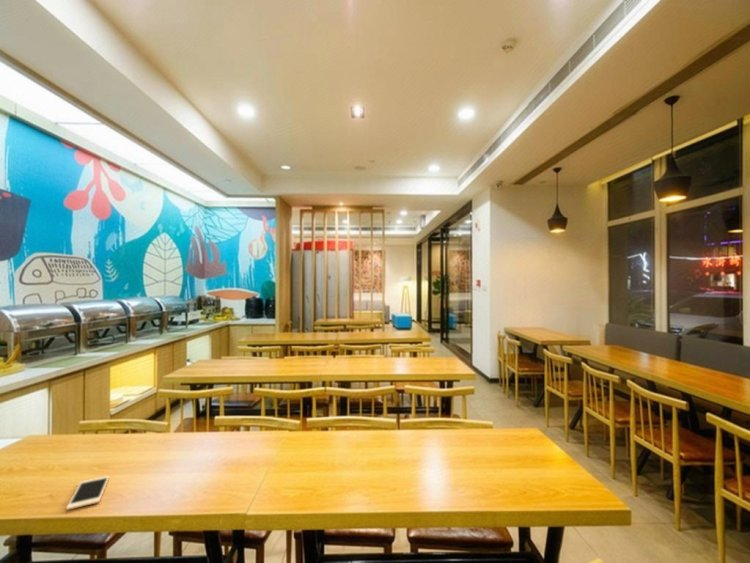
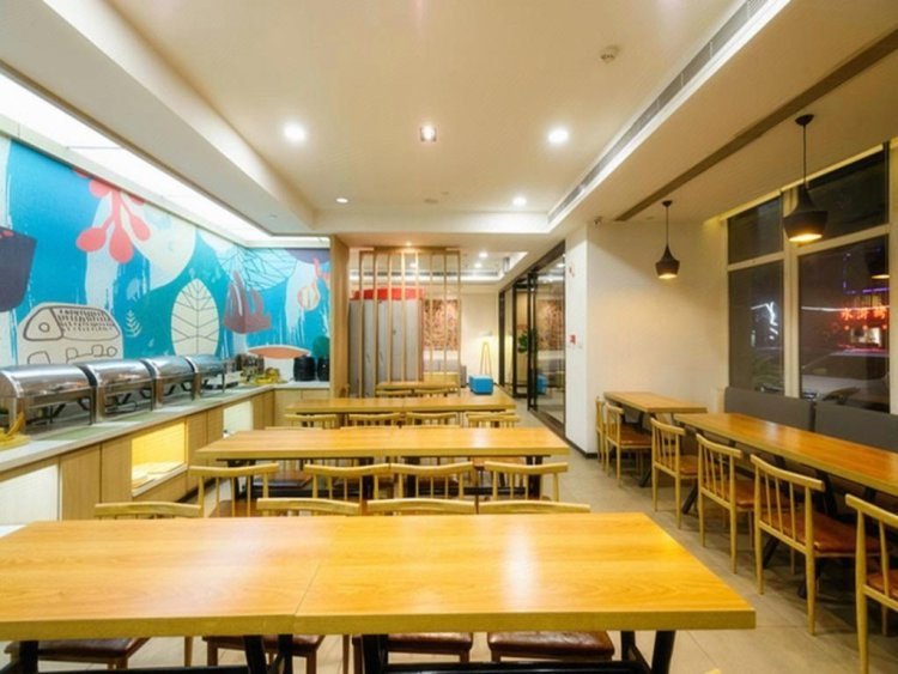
- cell phone [65,475,110,511]
